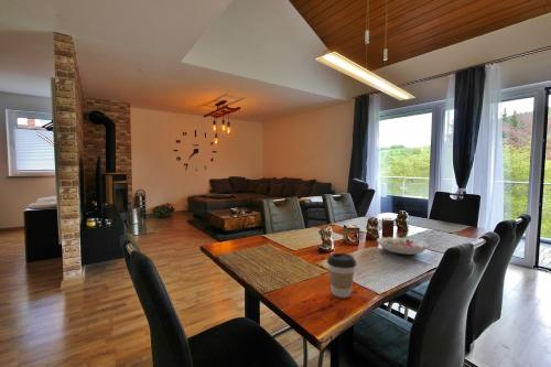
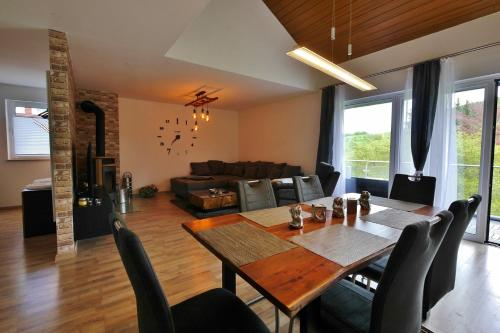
- coffee cup [326,252,357,299]
- decorative bowl [376,236,431,256]
